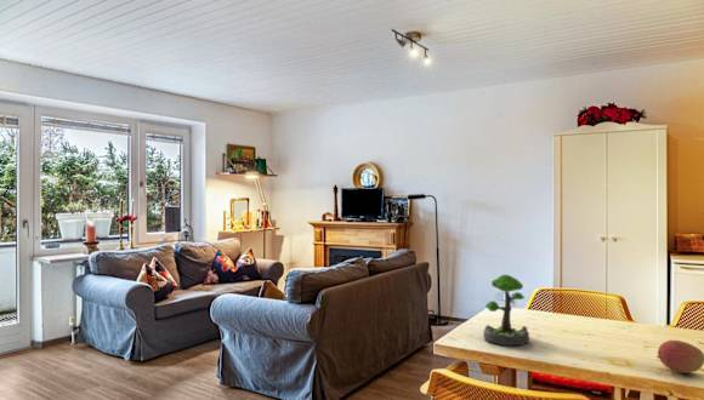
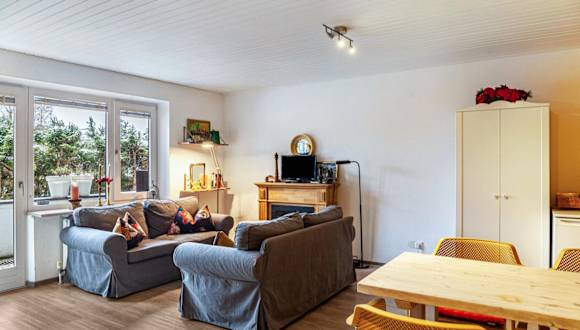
- plant [483,274,530,347]
- fruit [655,339,704,375]
